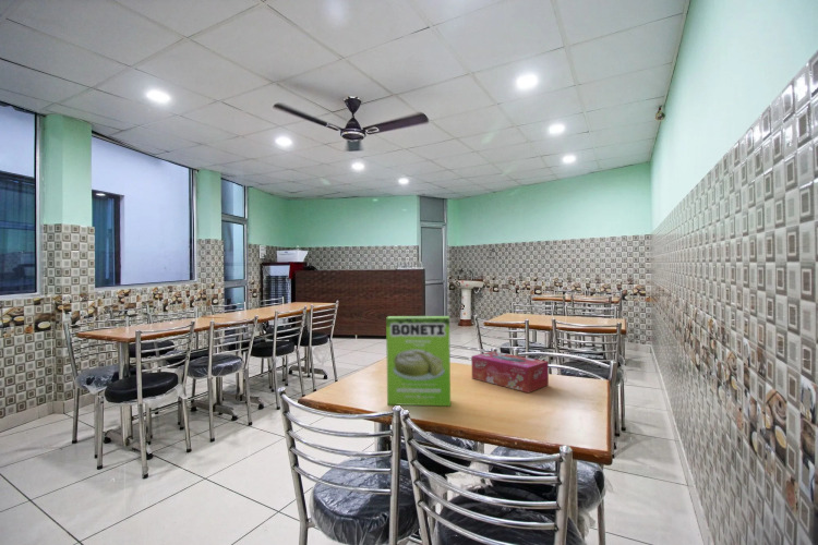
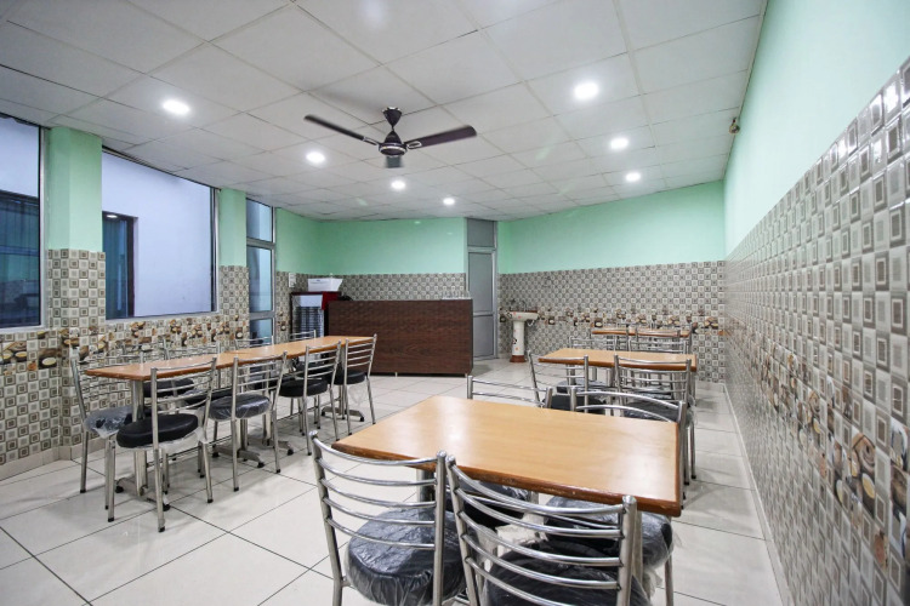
- cake mix box [385,315,452,407]
- tissue box [470,350,550,393]
